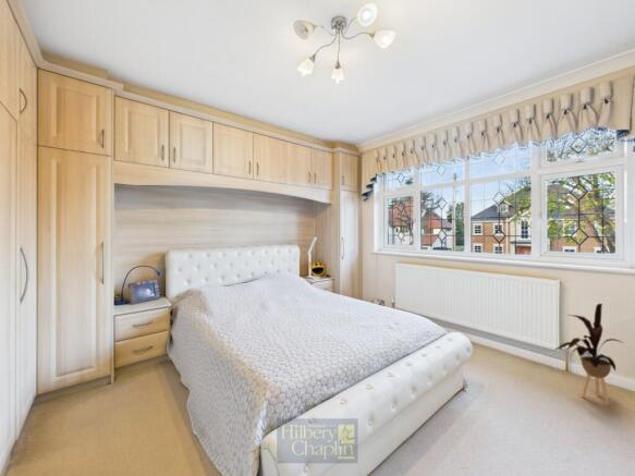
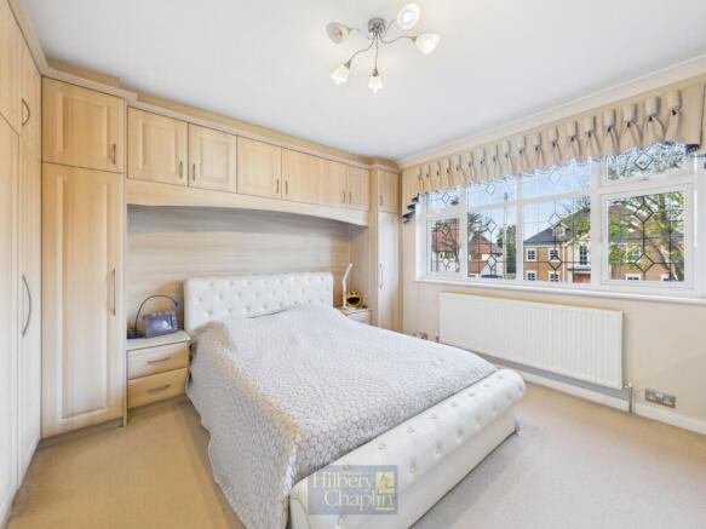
- house plant [552,303,625,406]
